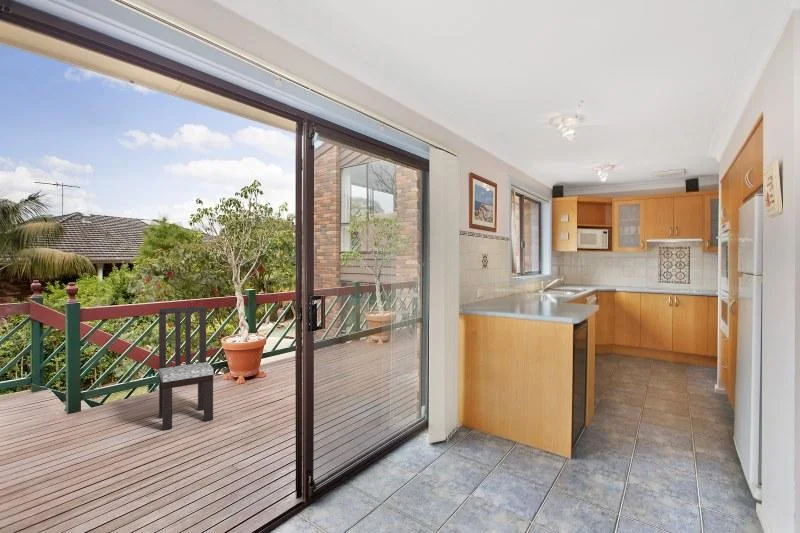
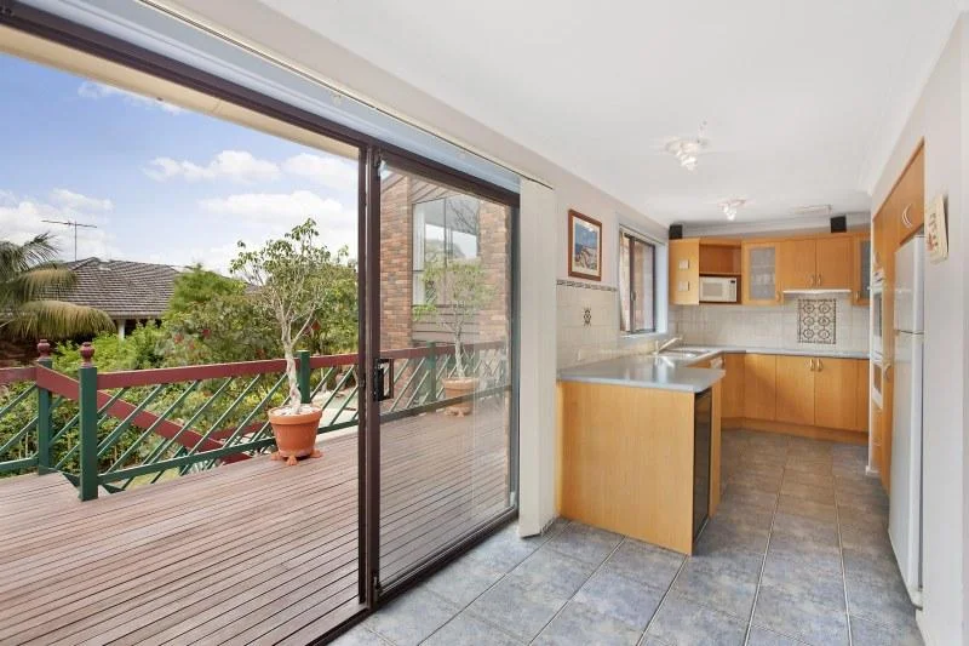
- dining chair [157,305,214,431]
